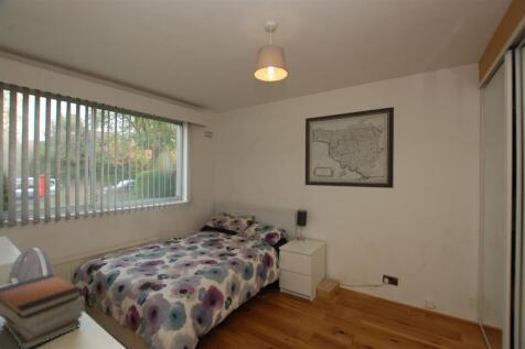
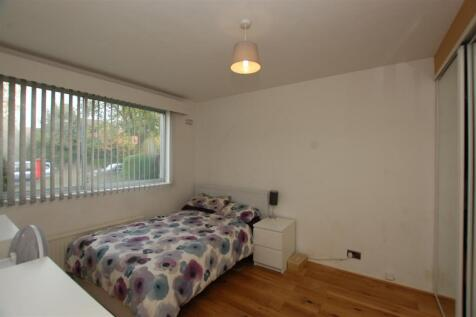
- book stack [0,273,86,349]
- wall art [304,106,395,189]
